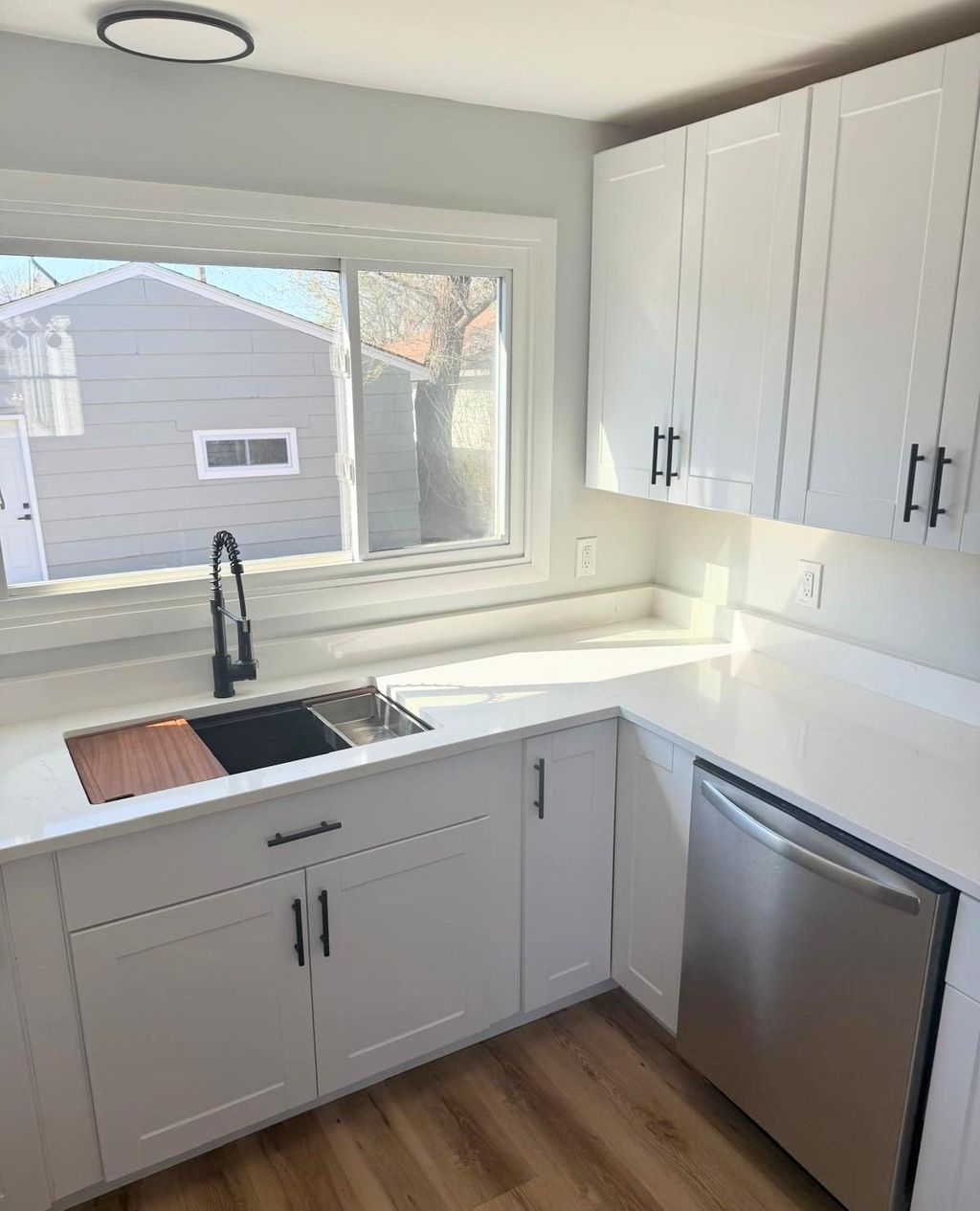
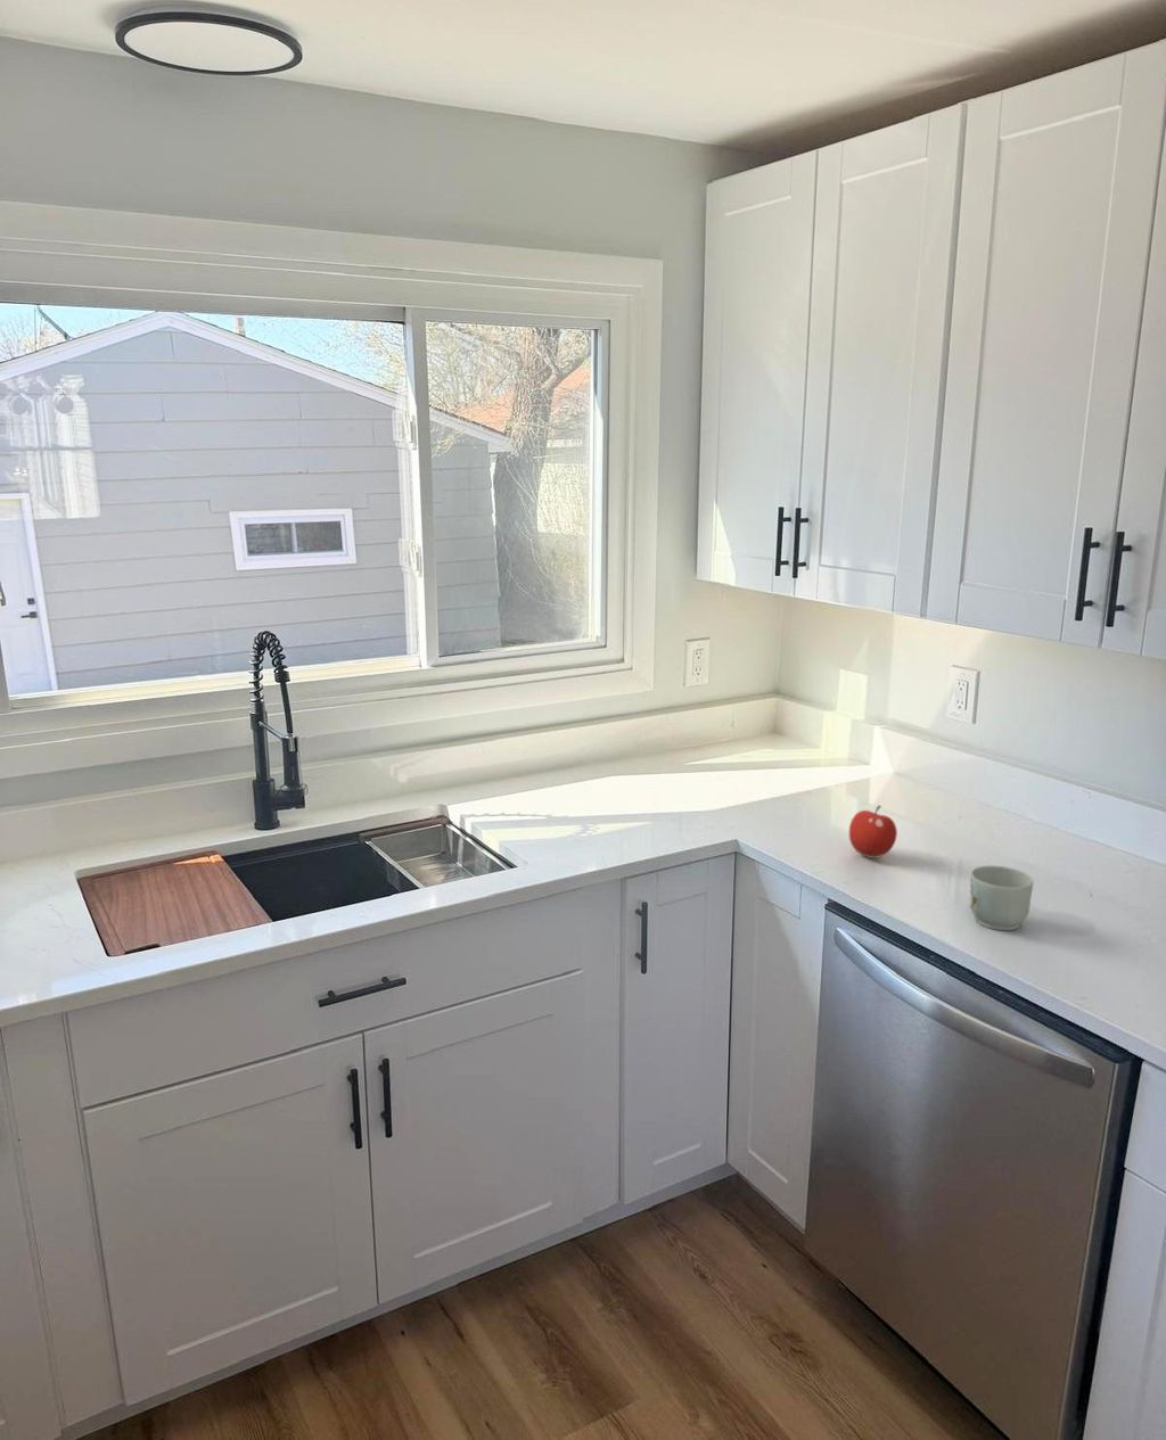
+ fruit [848,804,898,860]
+ mug [968,866,1034,931]
